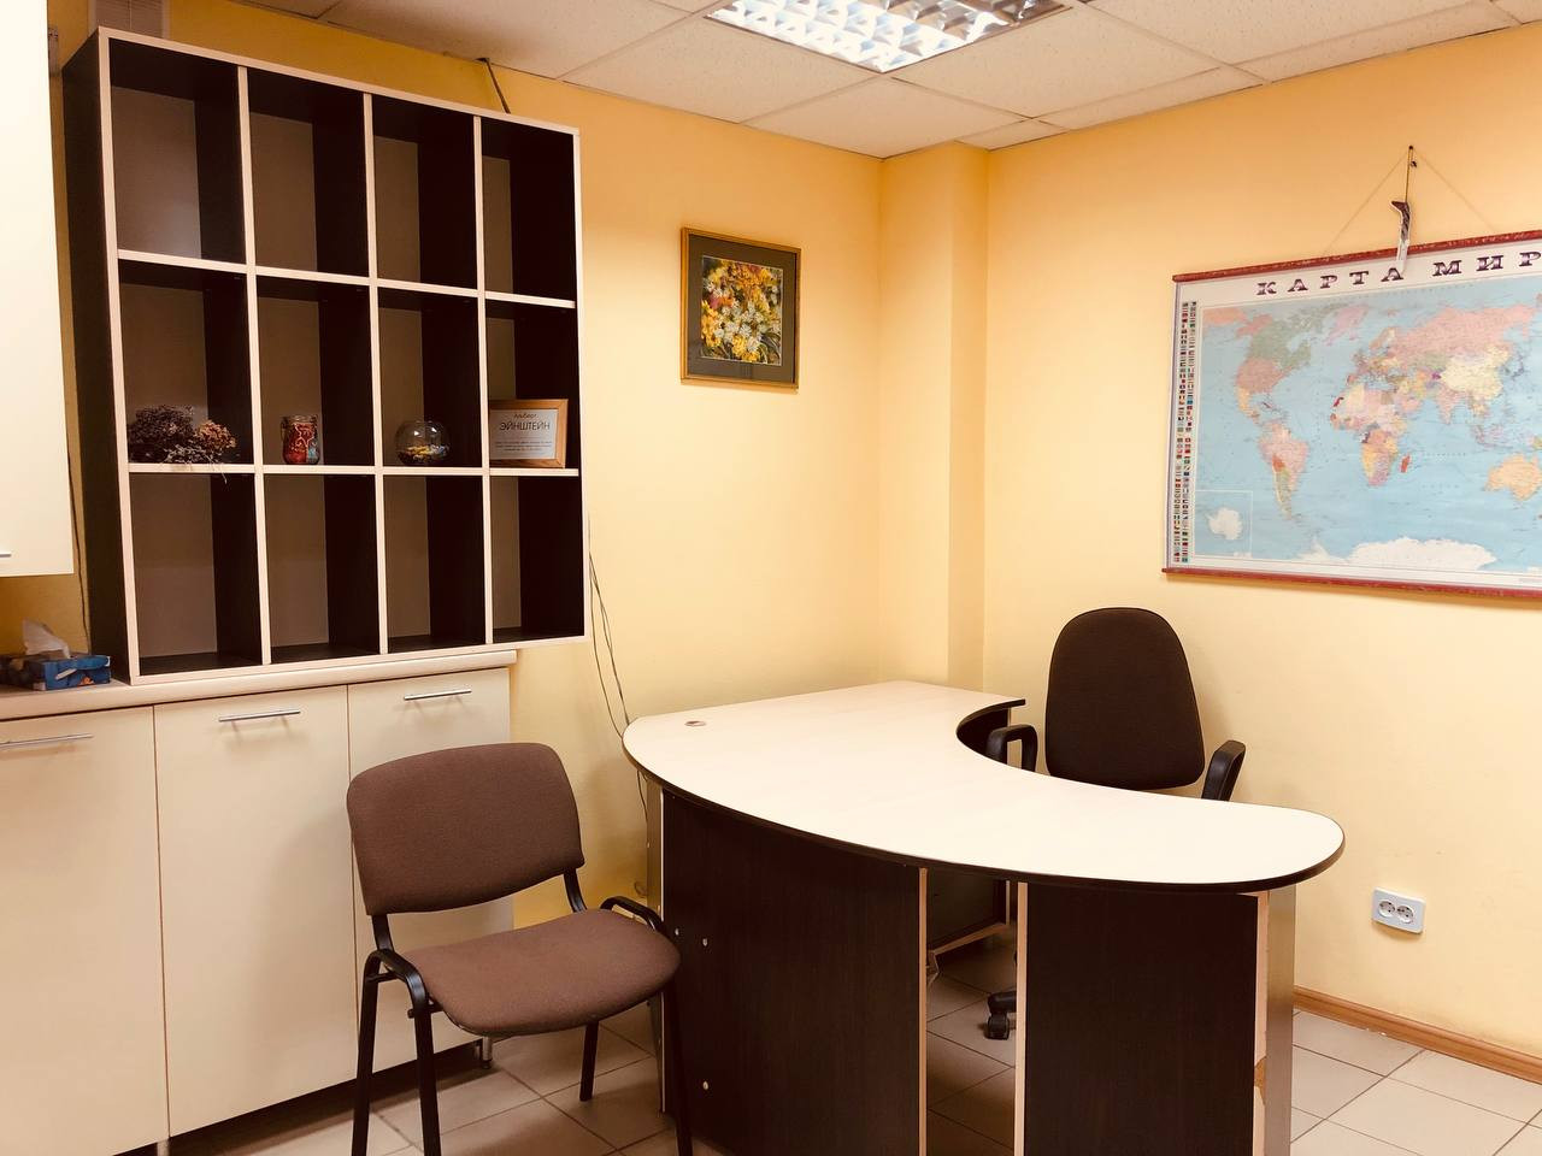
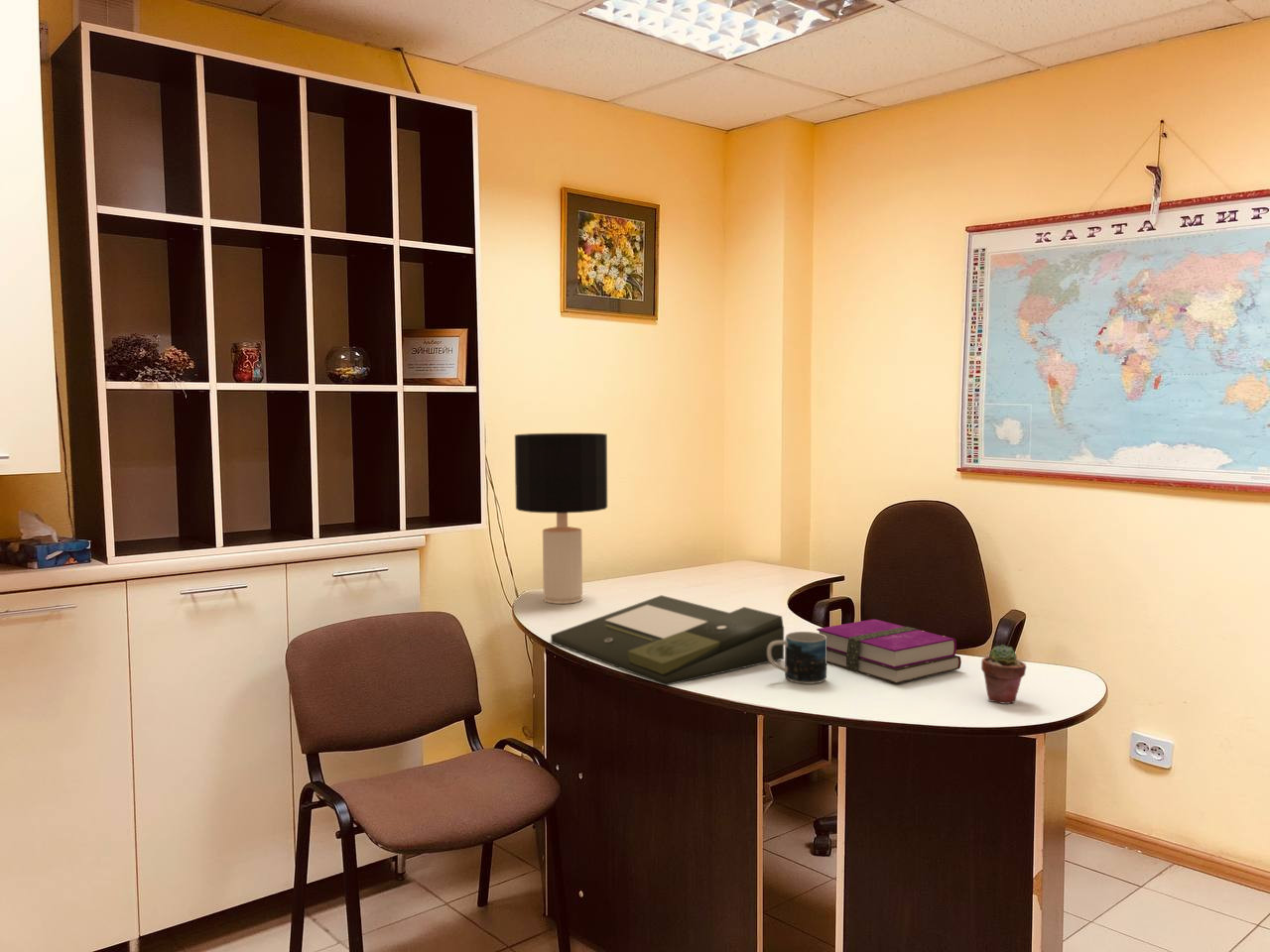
+ document tray [550,594,785,686]
+ potted succulent [980,644,1028,705]
+ hardback book [816,619,962,684]
+ mug [767,631,827,685]
+ desk lamp [514,432,608,605]
